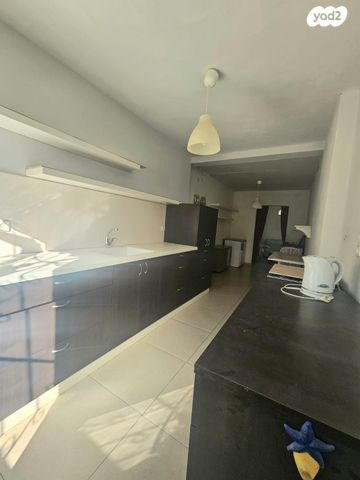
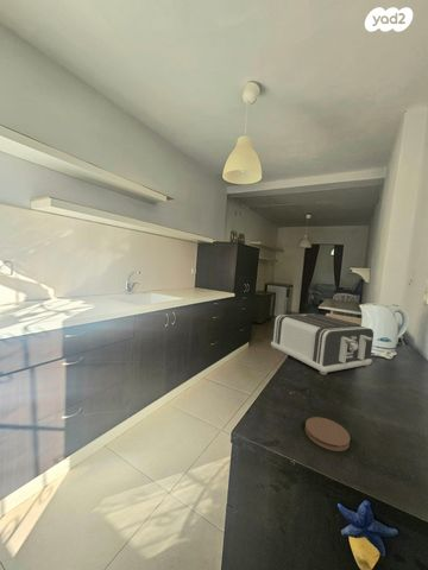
+ toaster [270,312,374,376]
+ coaster [304,416,352,452]
